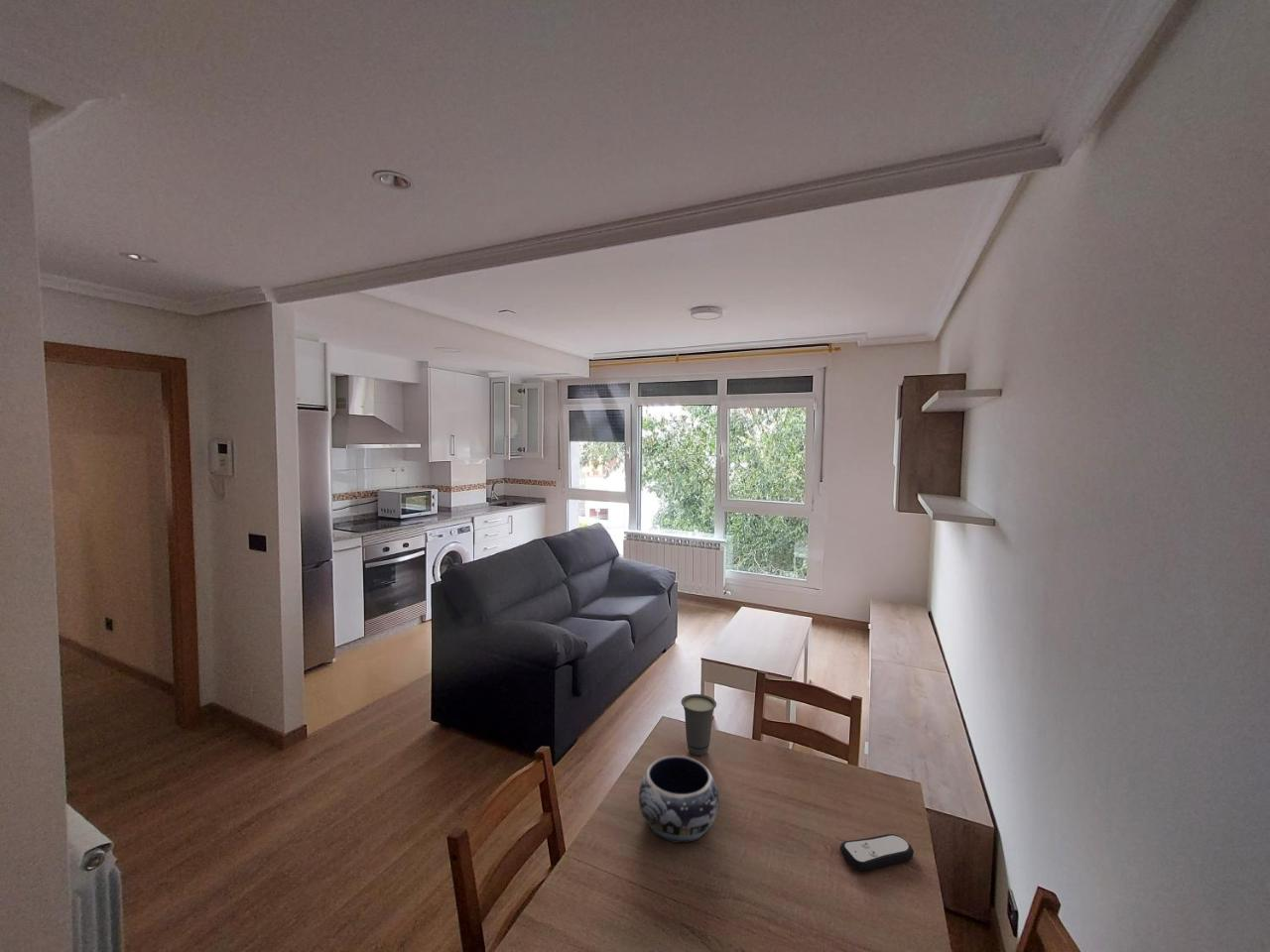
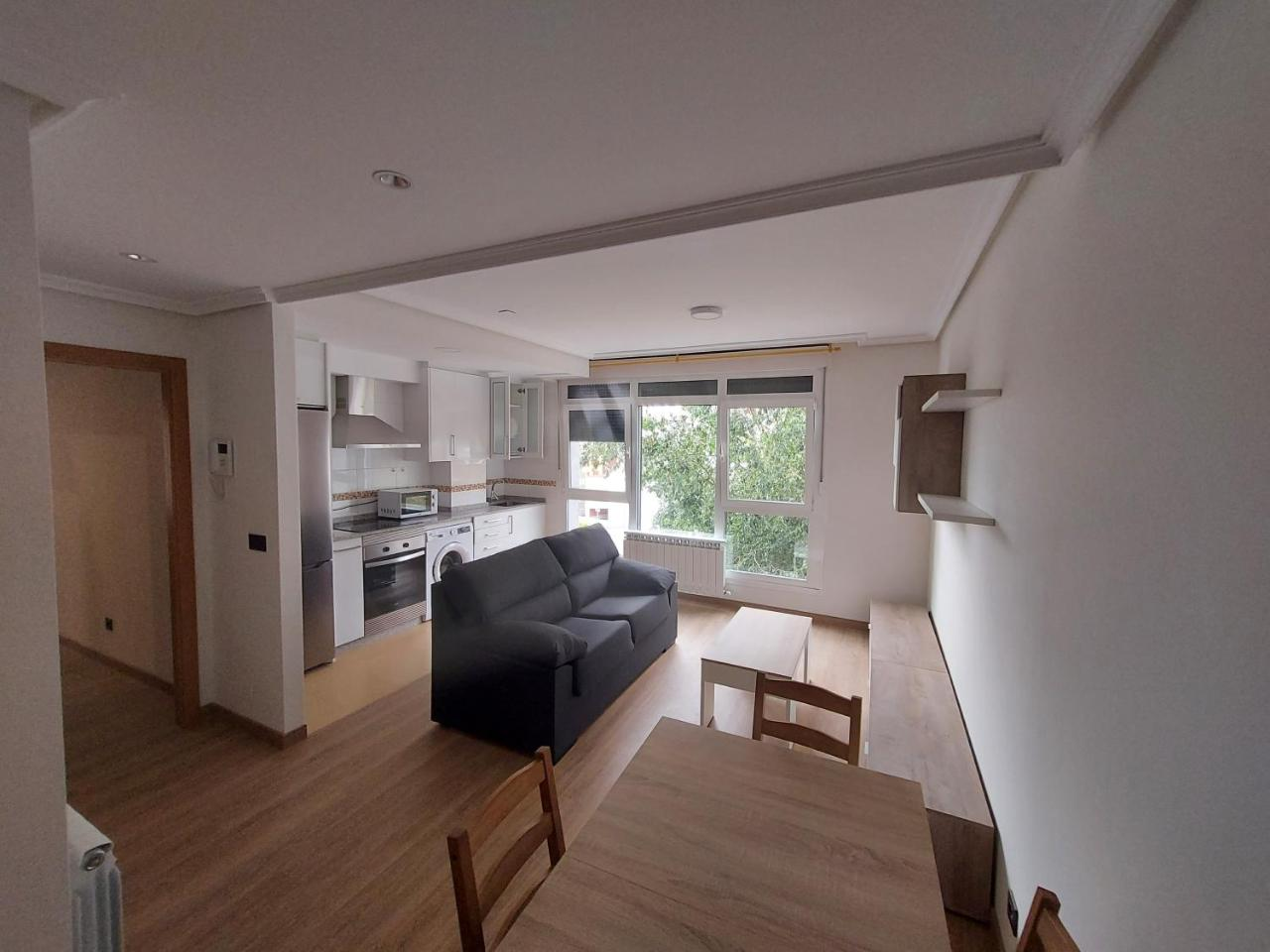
- remote control [839,833,915,872]
- decorative bowl [638,755,719,844]
- cup [681,693,717,757]
